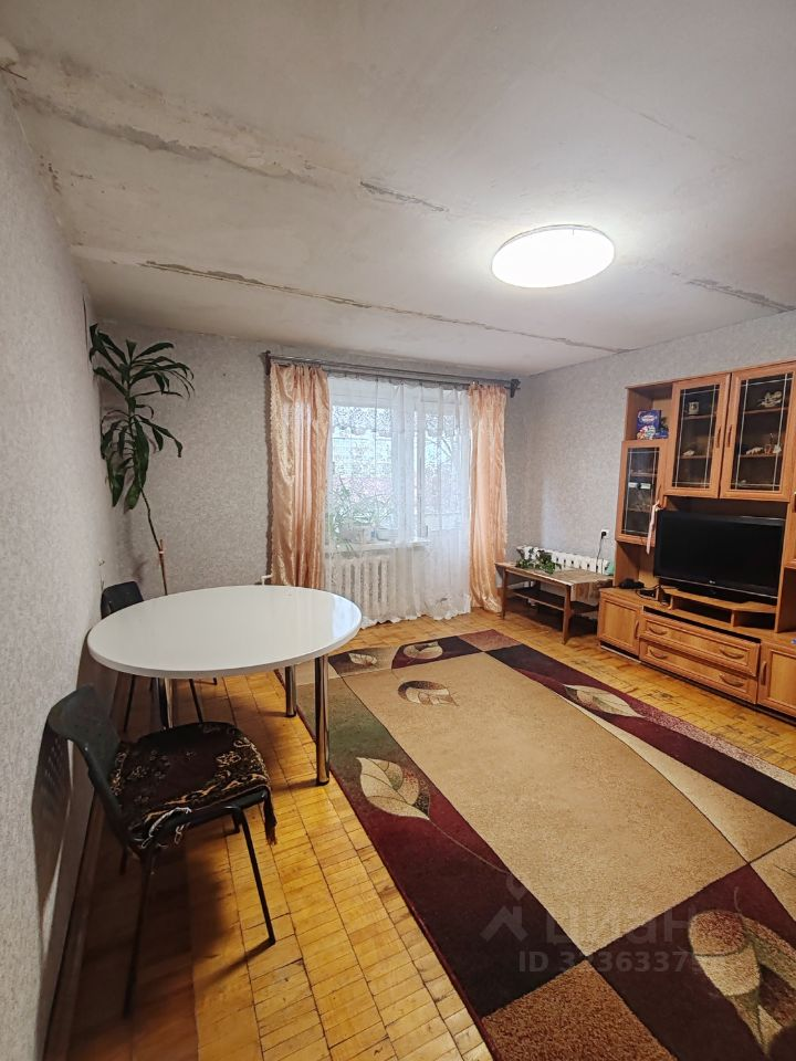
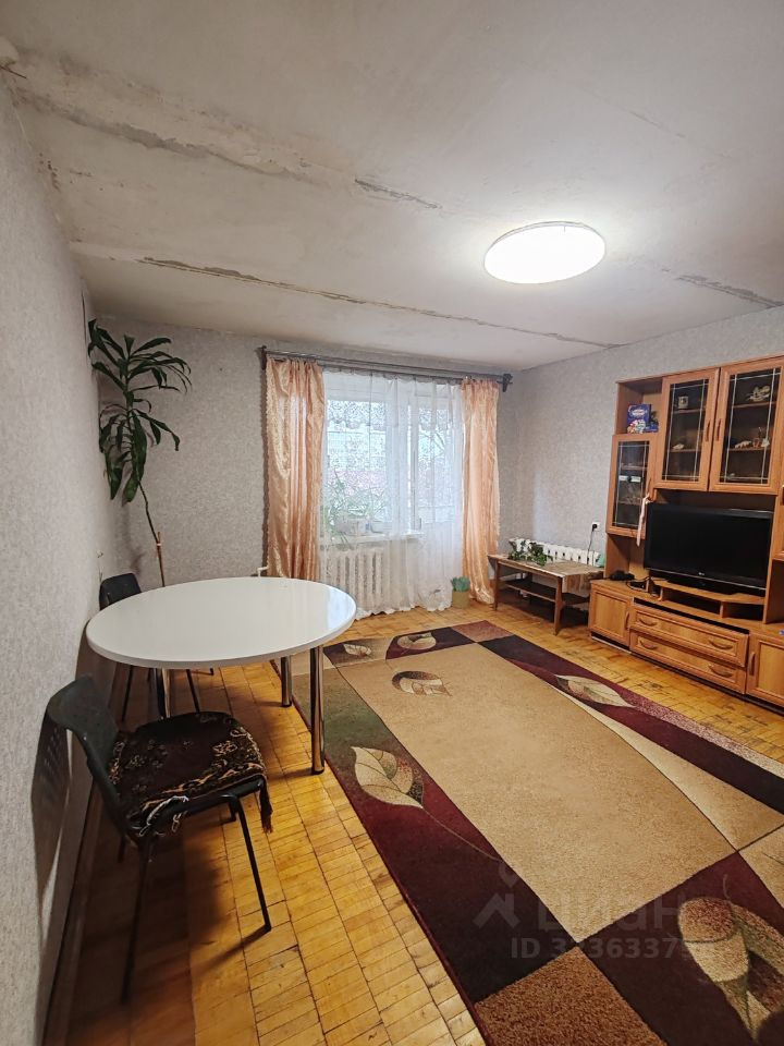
+ potted plant [449,575,471,609]
